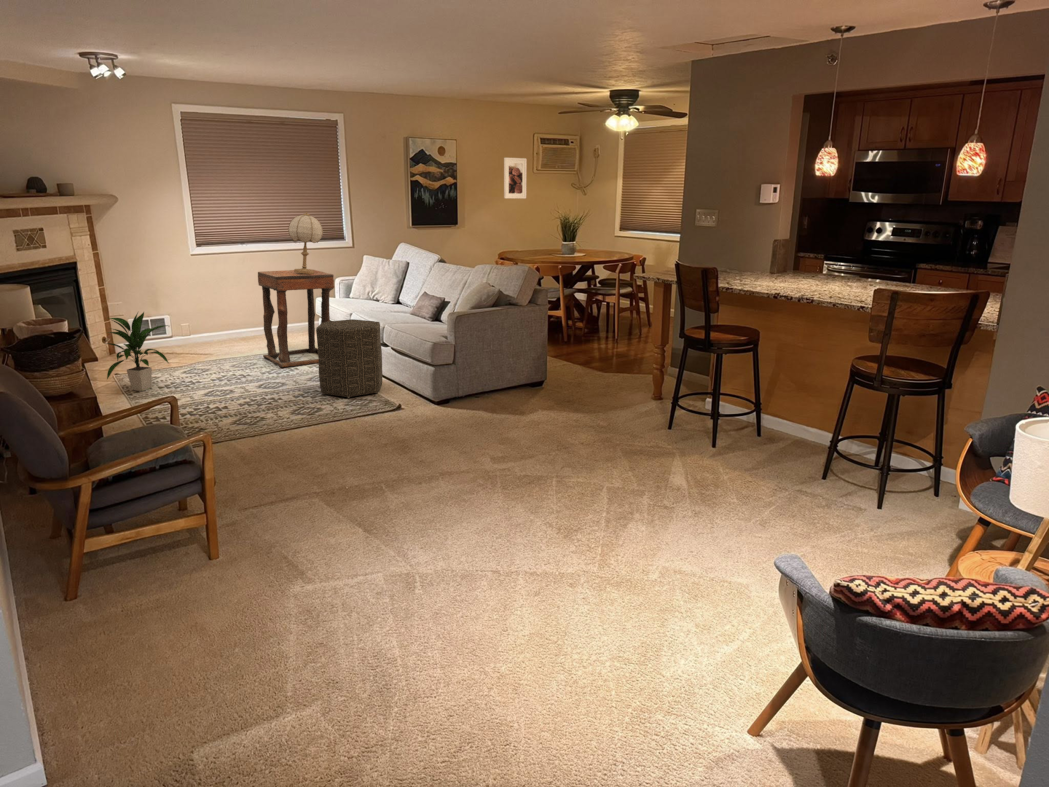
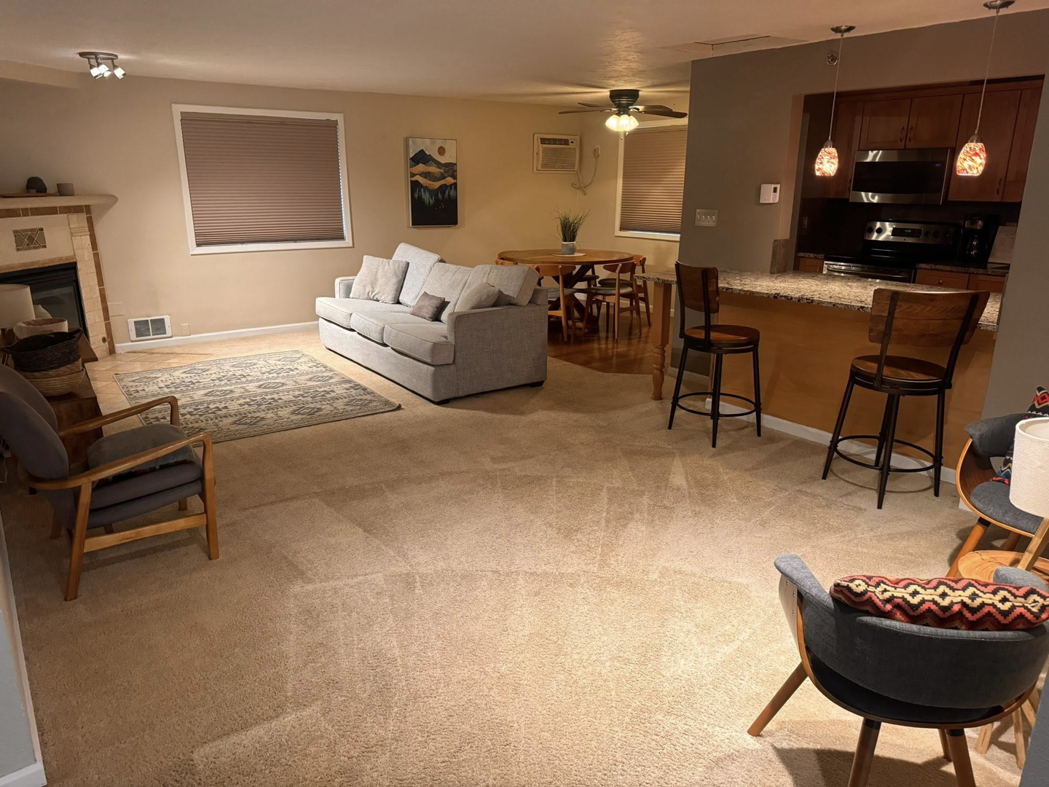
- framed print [503,156,528,200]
- side table [257,268,335,368]
- indoor plant [102,311,171,392]
- ottoman [315,318,383,399]
- table lamp [287,211,324,274]
